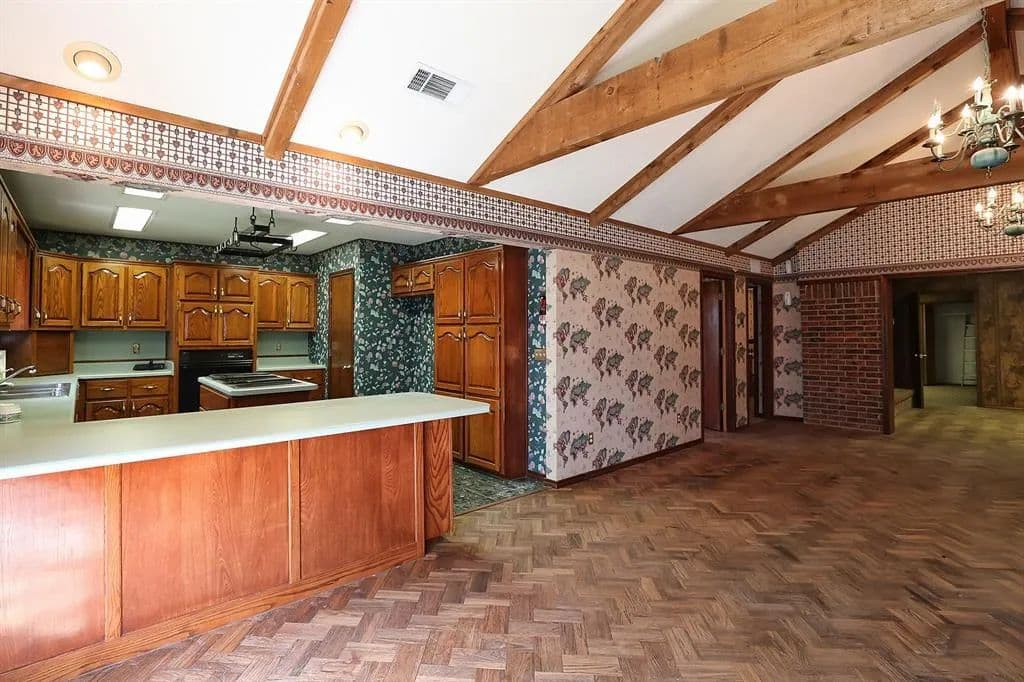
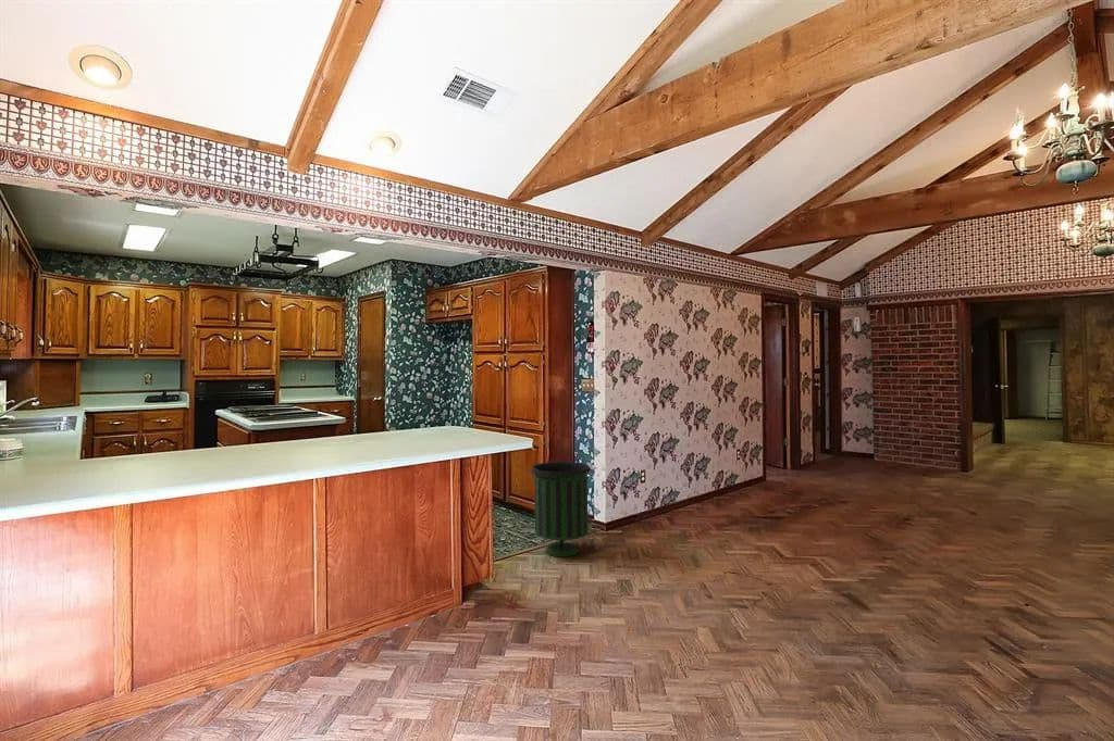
+ trash can [530,461,592,557]
